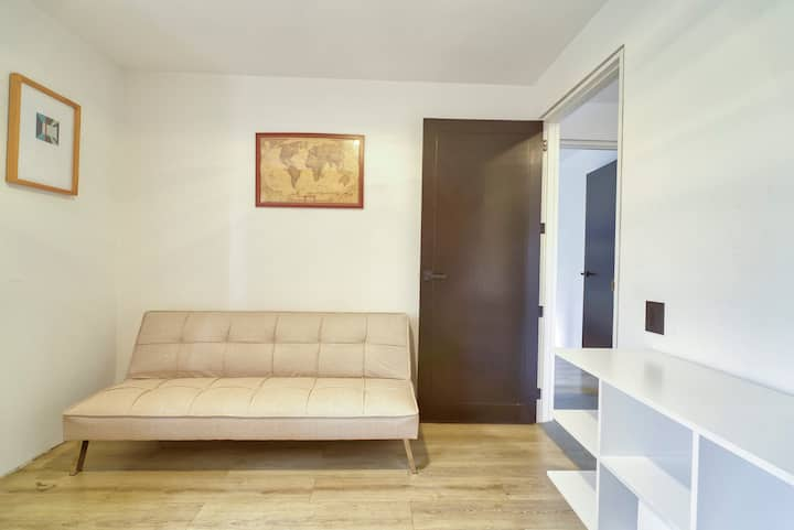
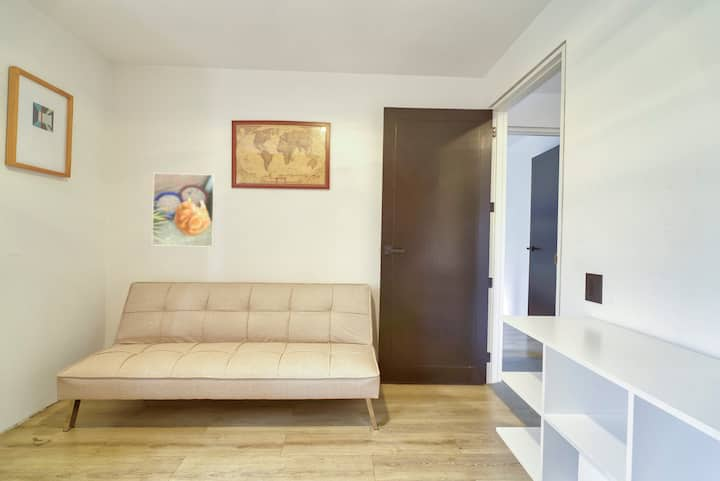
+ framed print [151,172,217,248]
